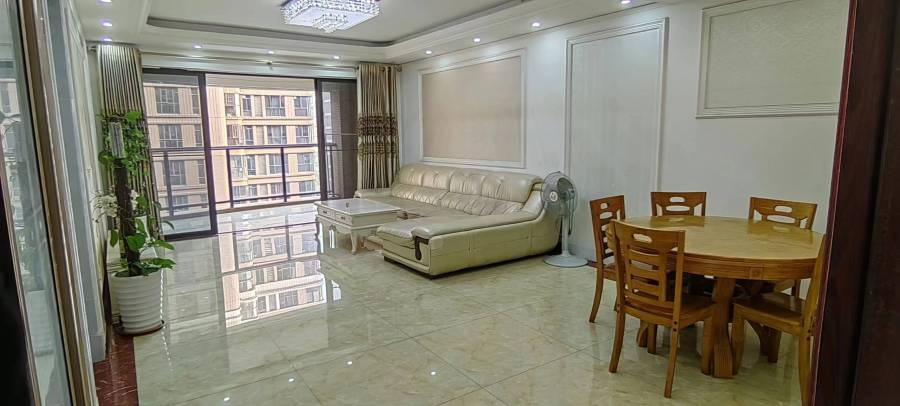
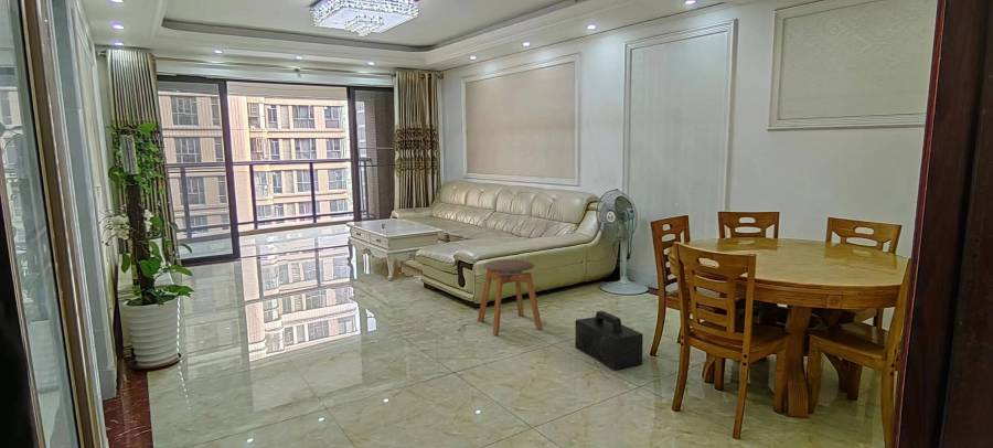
+ speaker [574,310,644,371]
+ stool [477,258,543,335]
